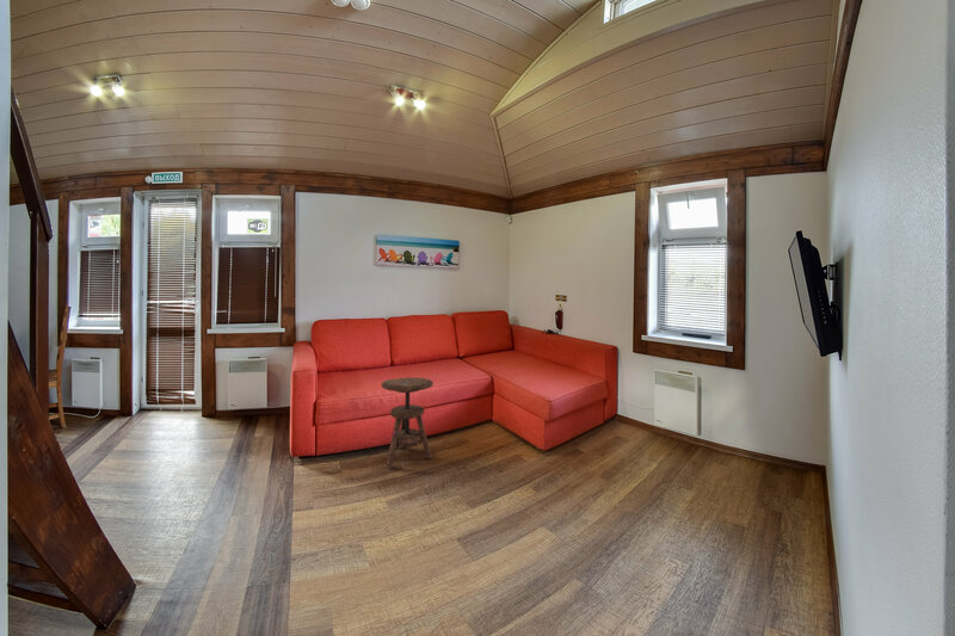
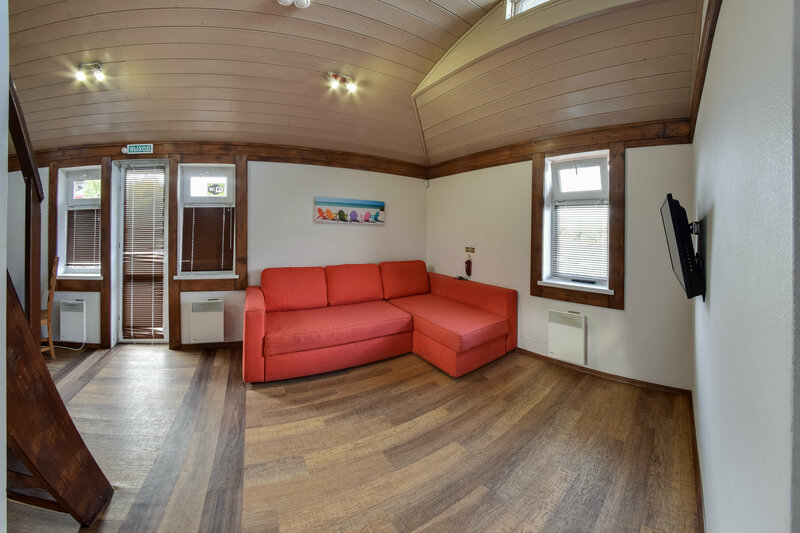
- side table [381,376,435,468]
